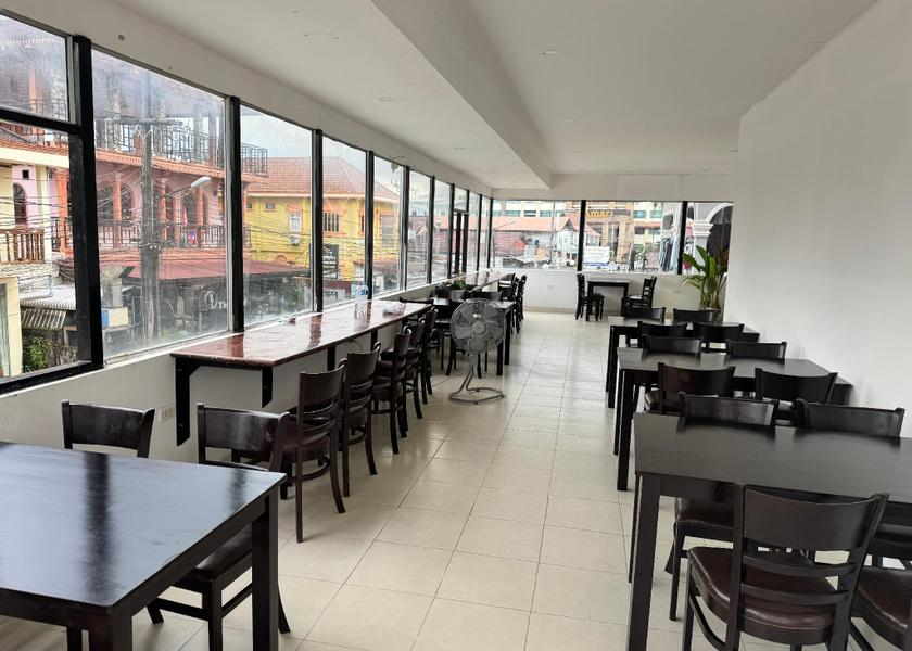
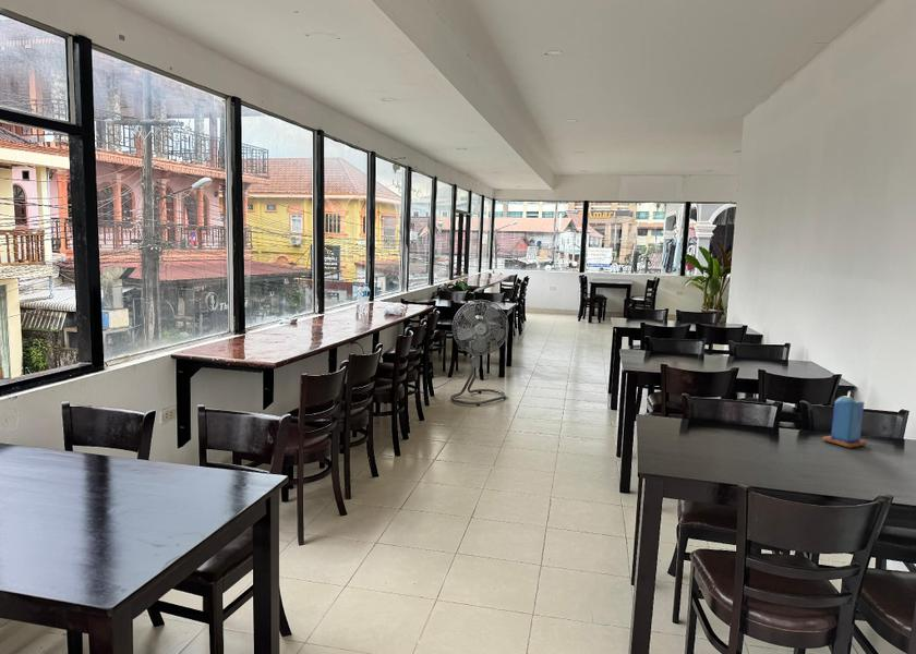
+ candle [821,390,867,449]
